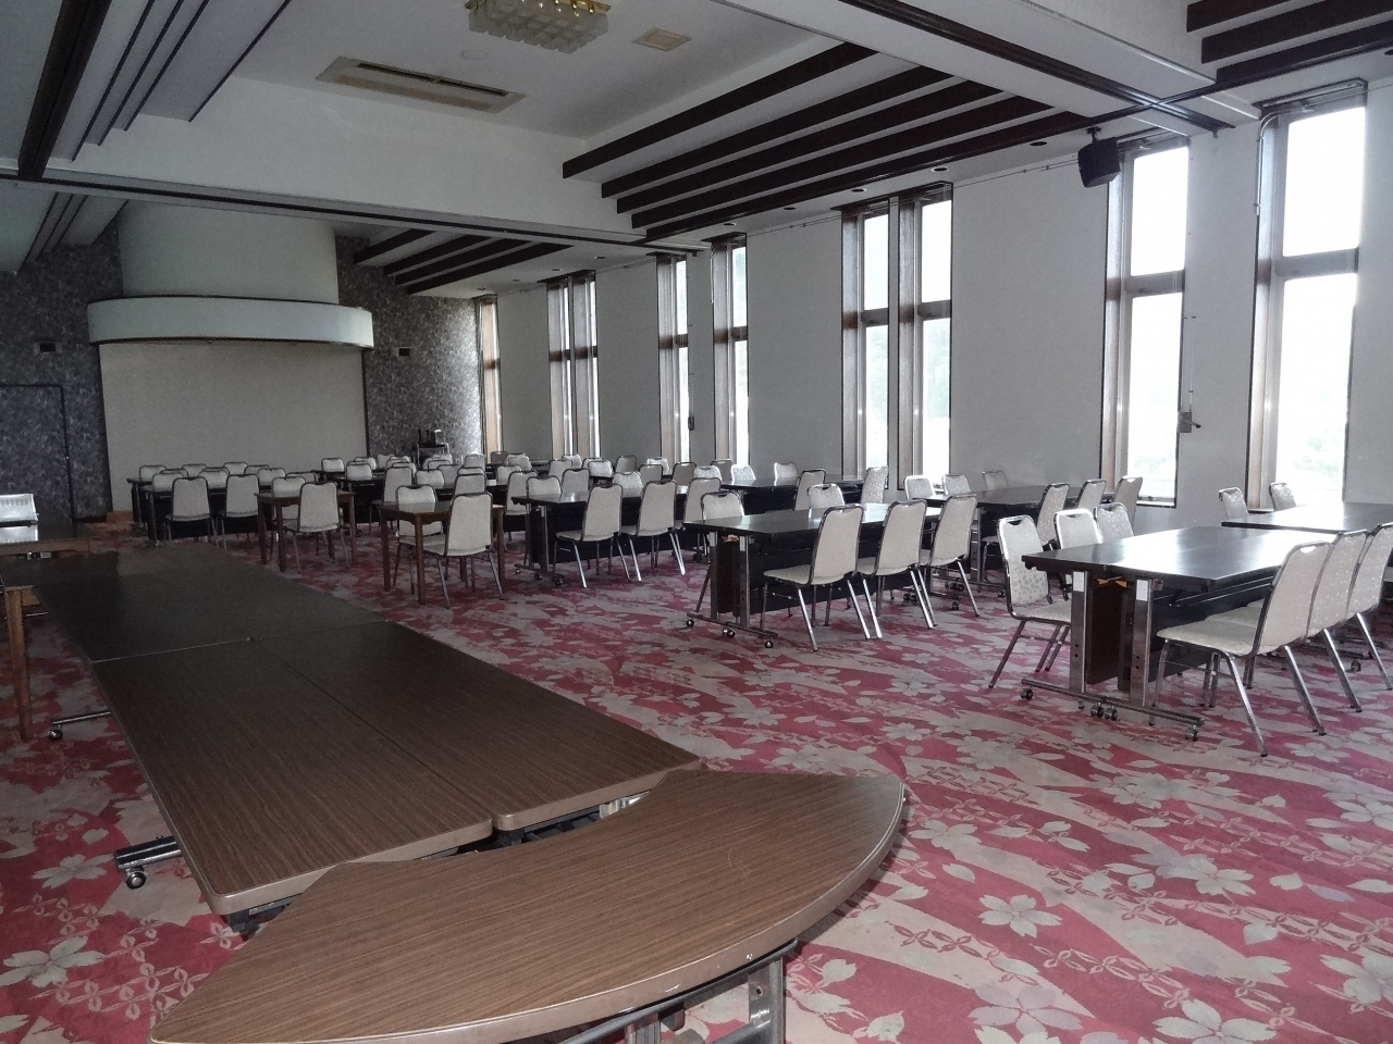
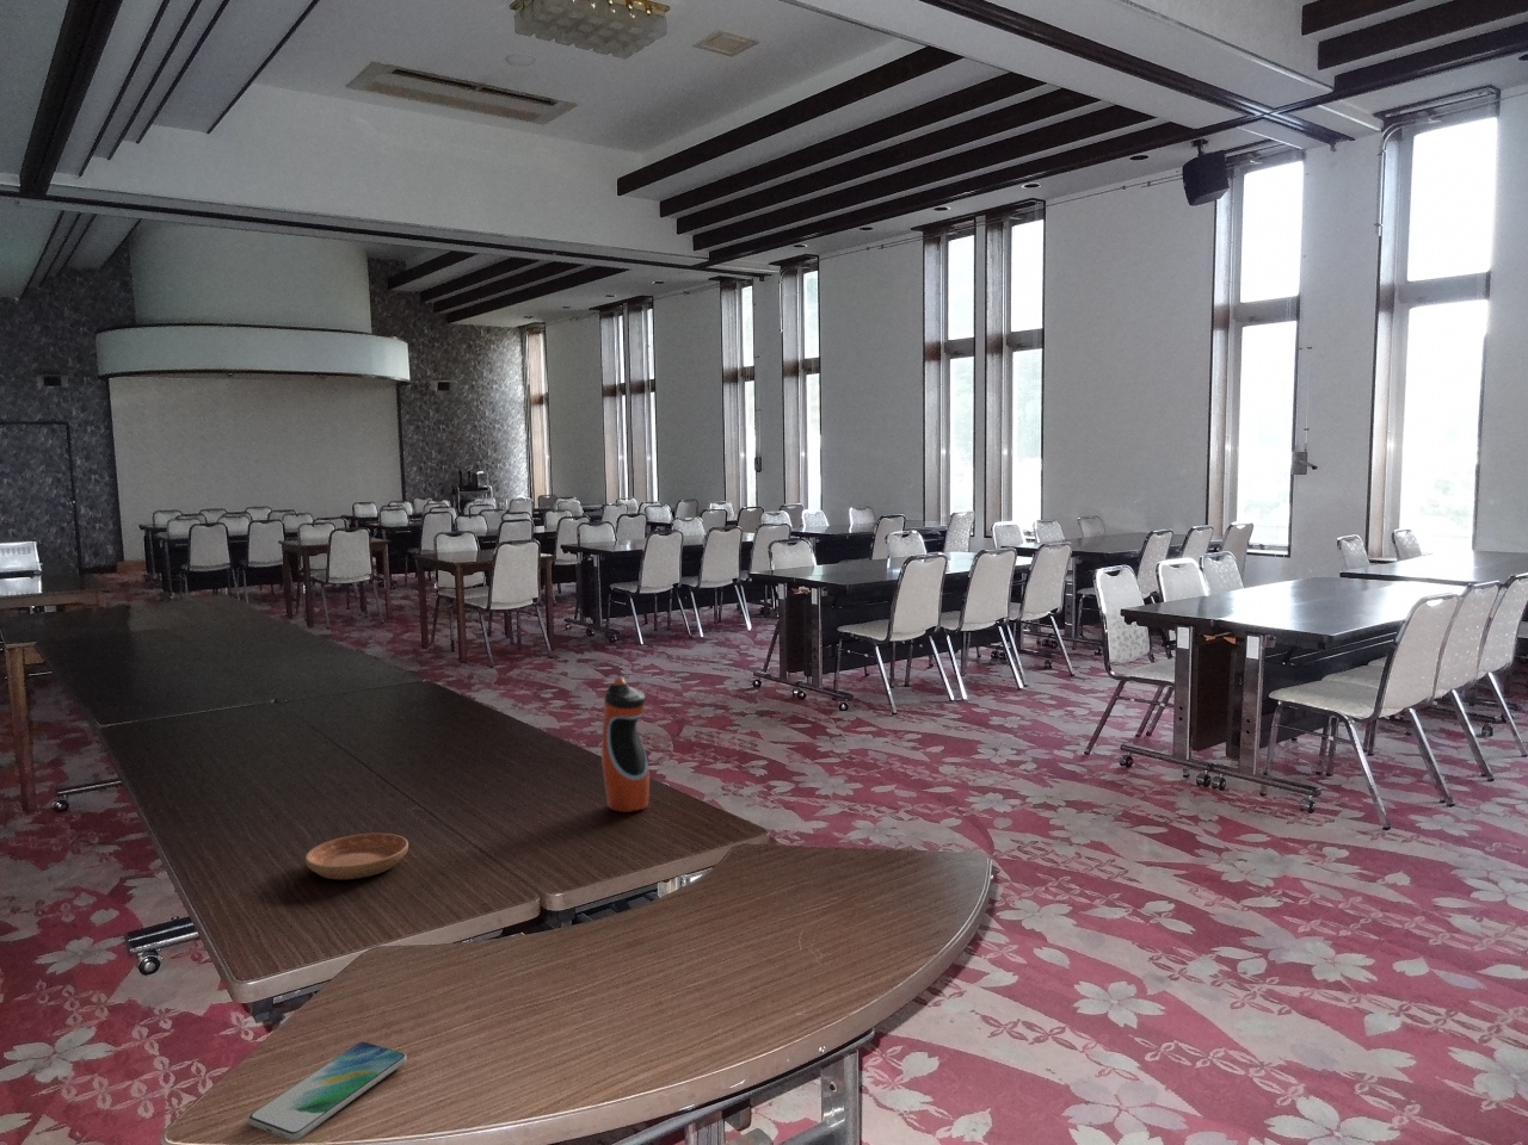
+ smartphone [247,1040,408,1141]
+ water bottle [600,676,651,813]
+ saucer [304,832,409,880]
